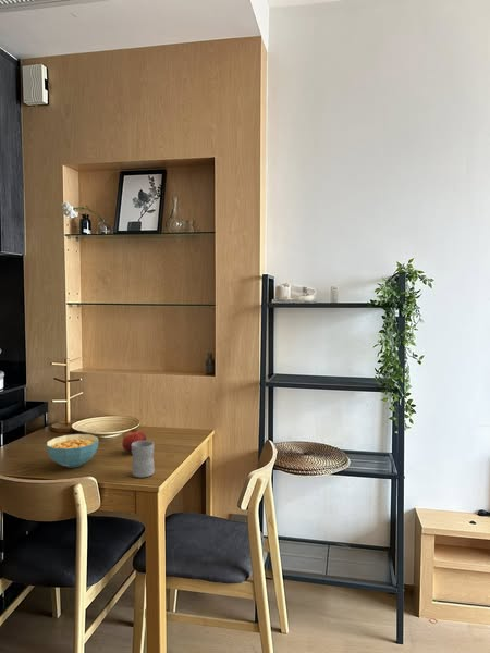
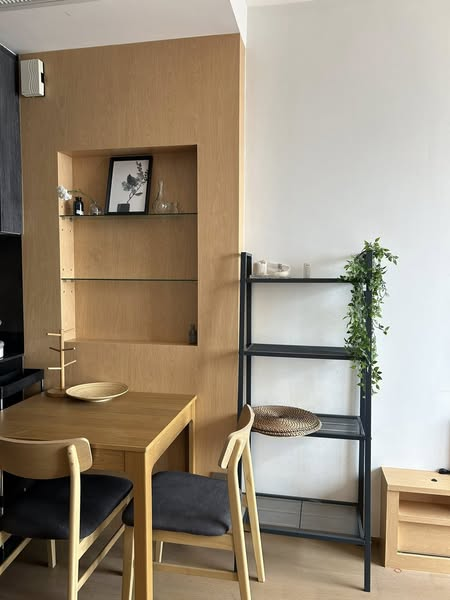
- cereal bowl [46,433,99,469]
- fruit [121,428,147,454]
- mug [131,440,155,478]
